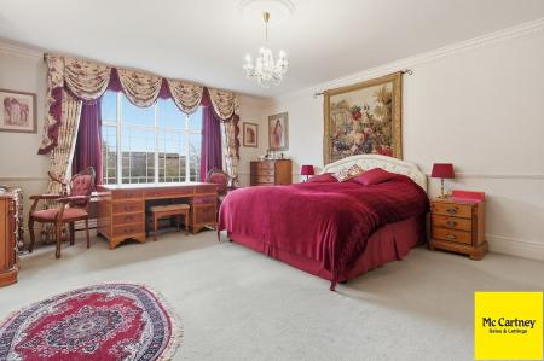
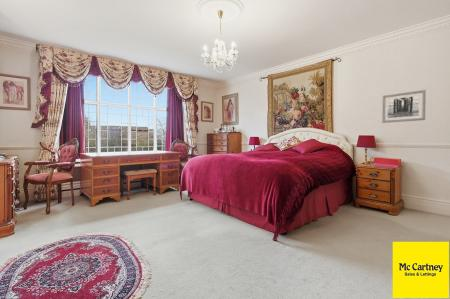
+ wall art [381,89,427,124]
